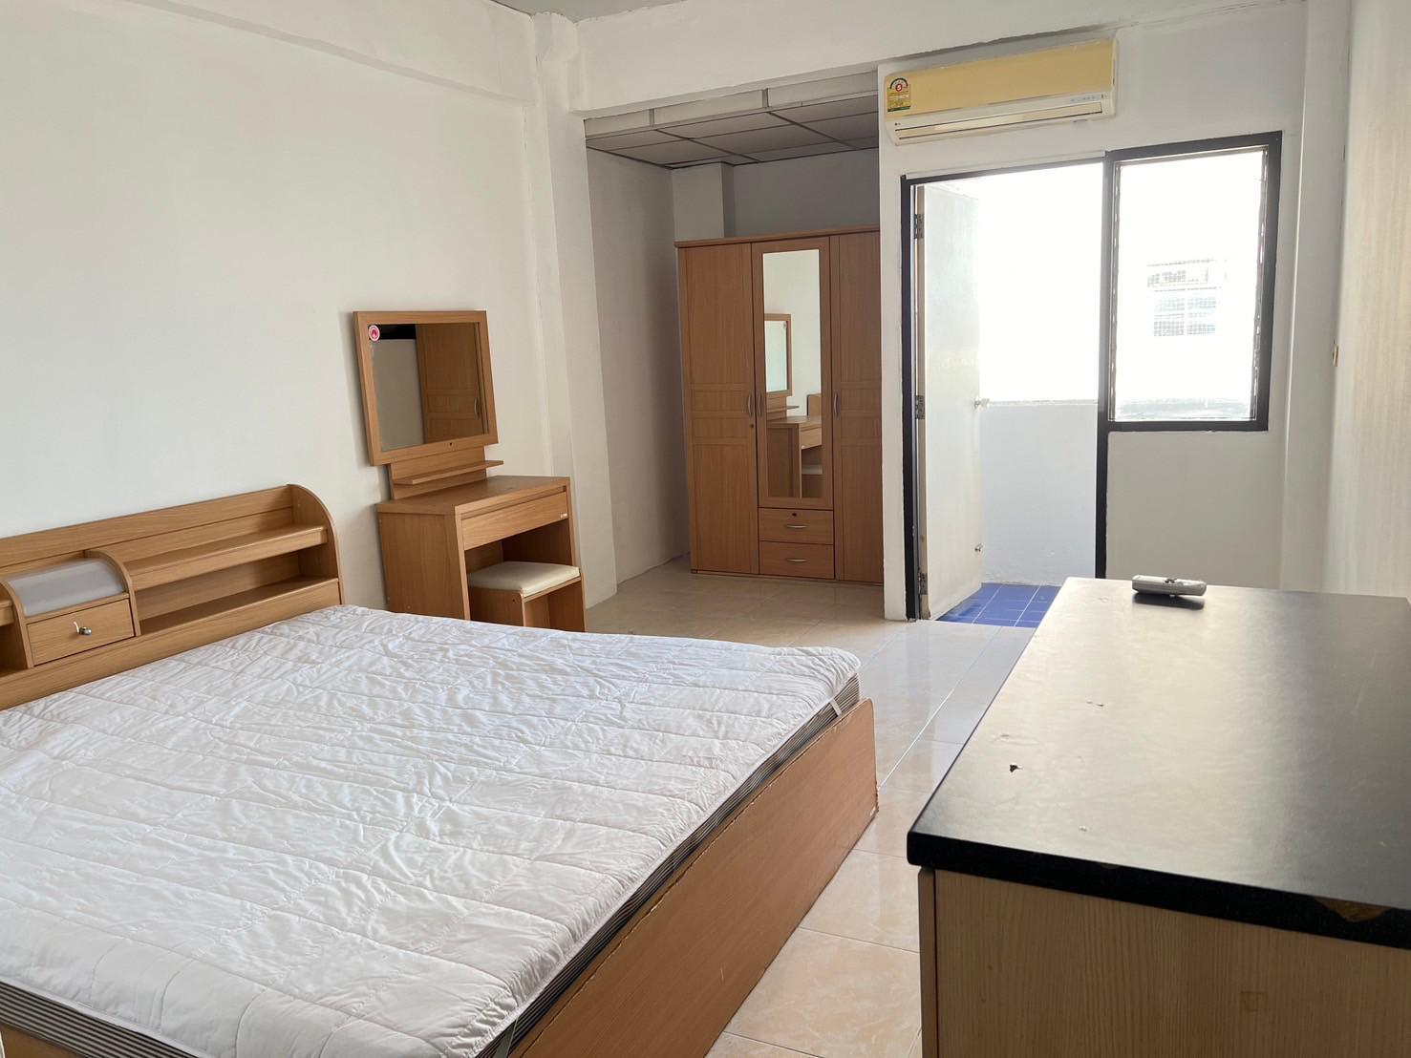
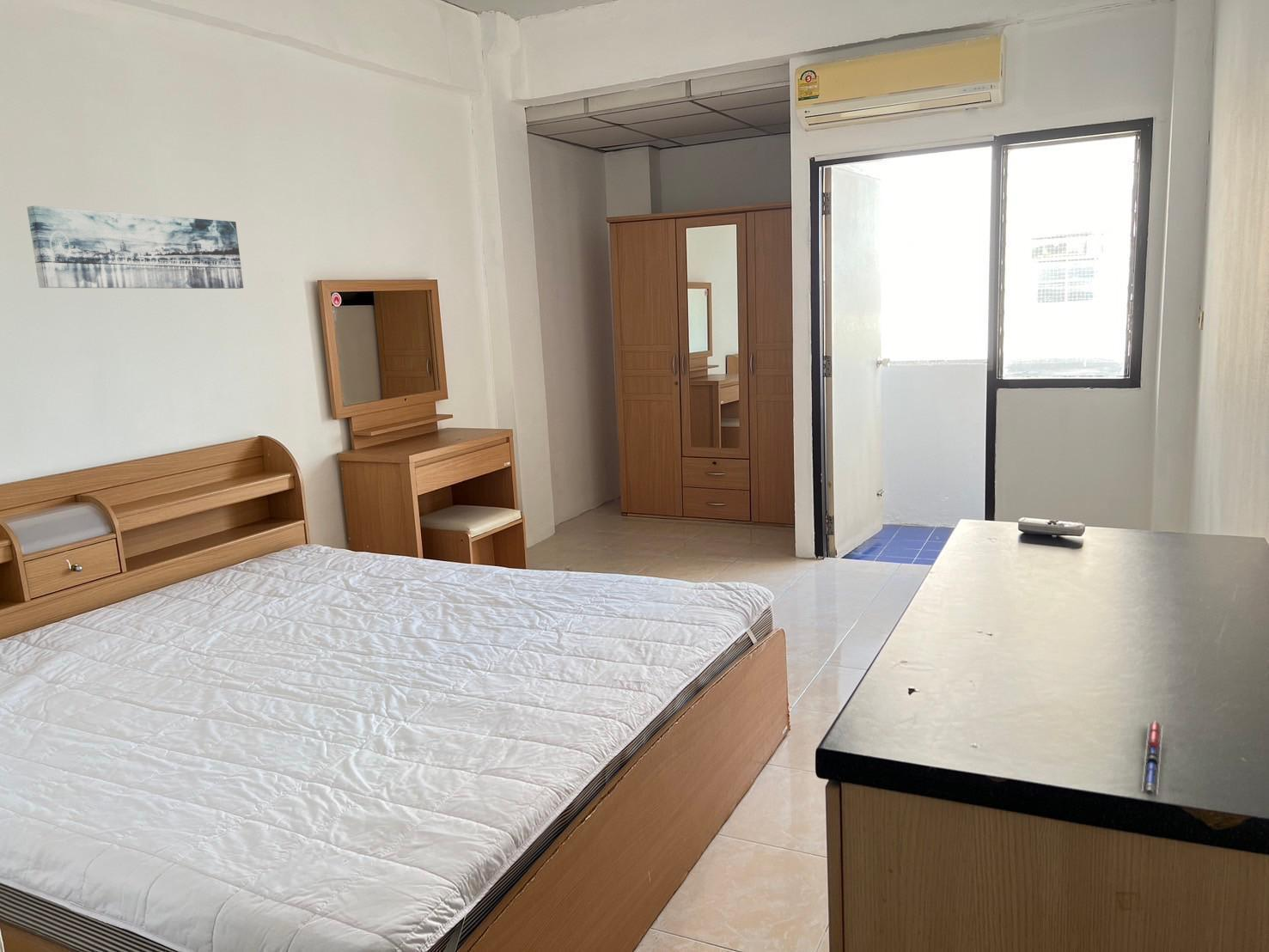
+ wall art [26,205,244,290]
+ pen [1141,721,1163,796]
